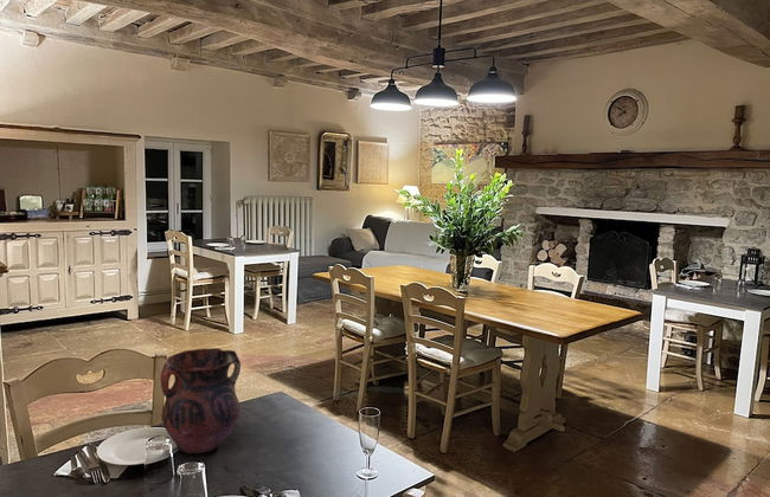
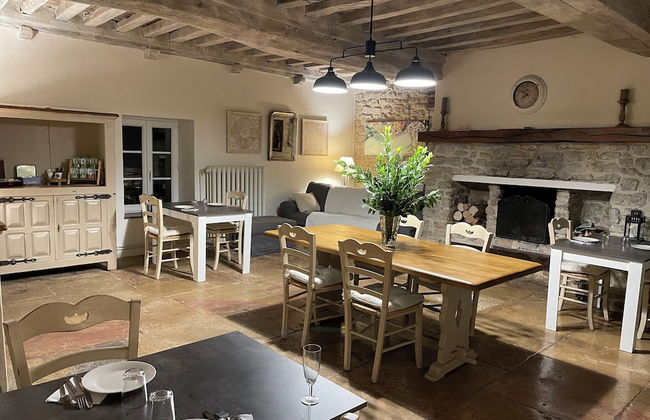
- vase [160,347,242,456]
